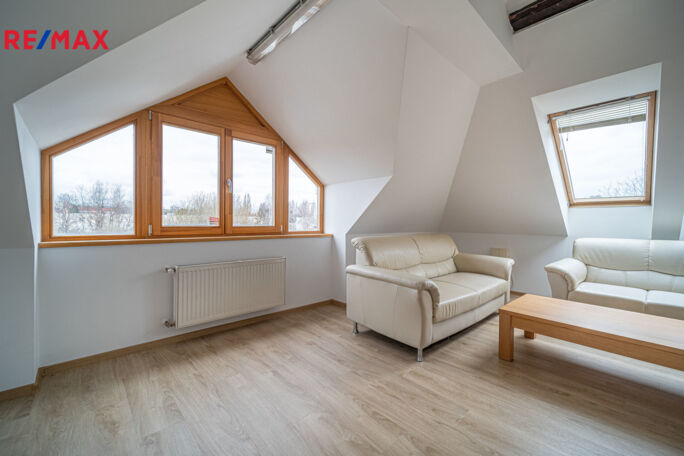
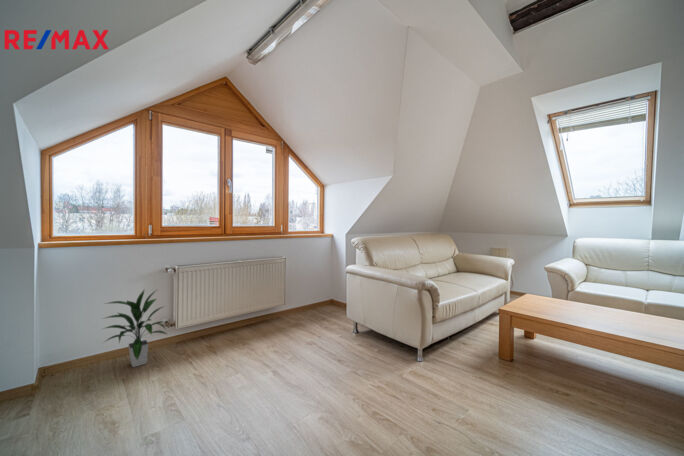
+ indoor plant [101,288,168,368]
